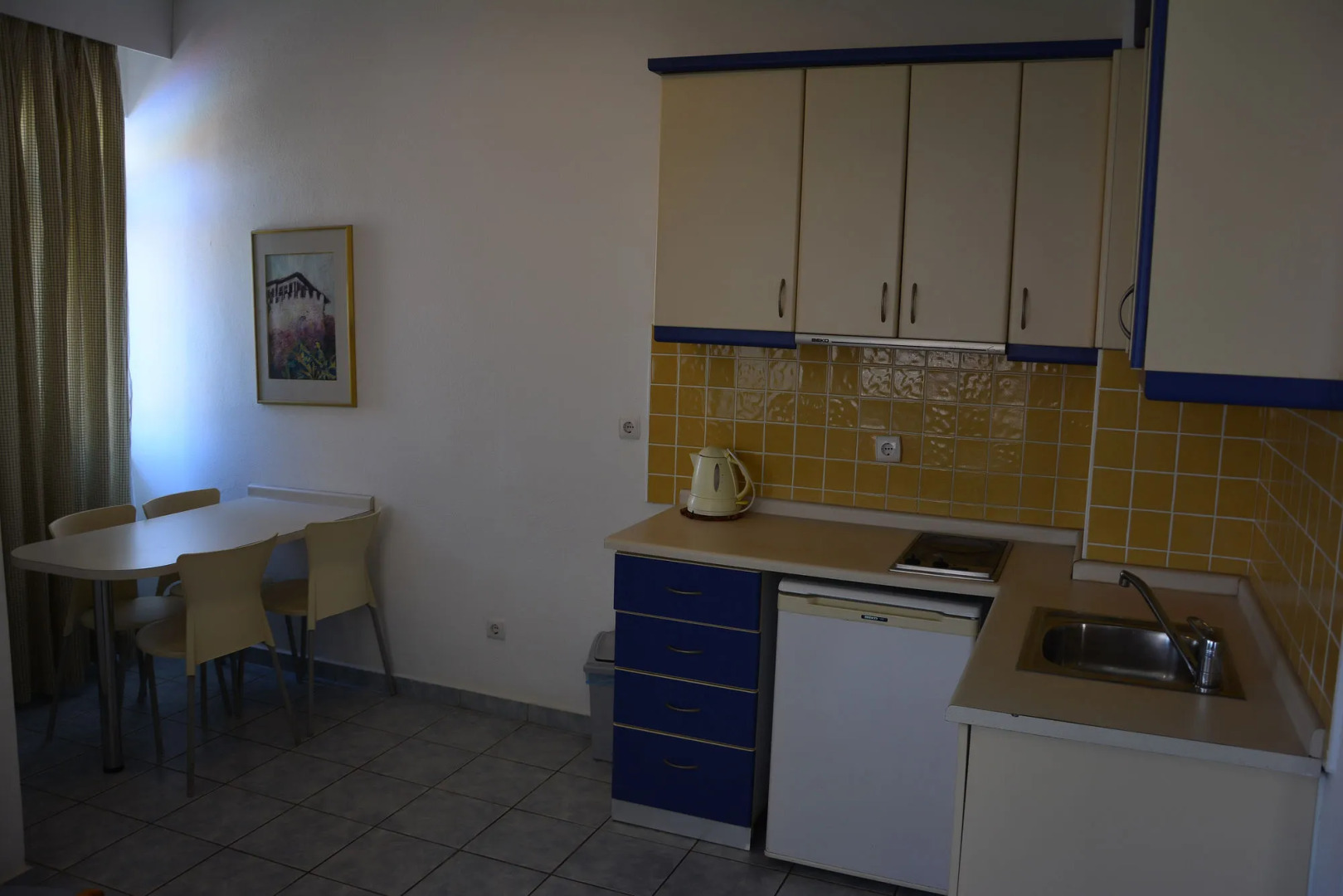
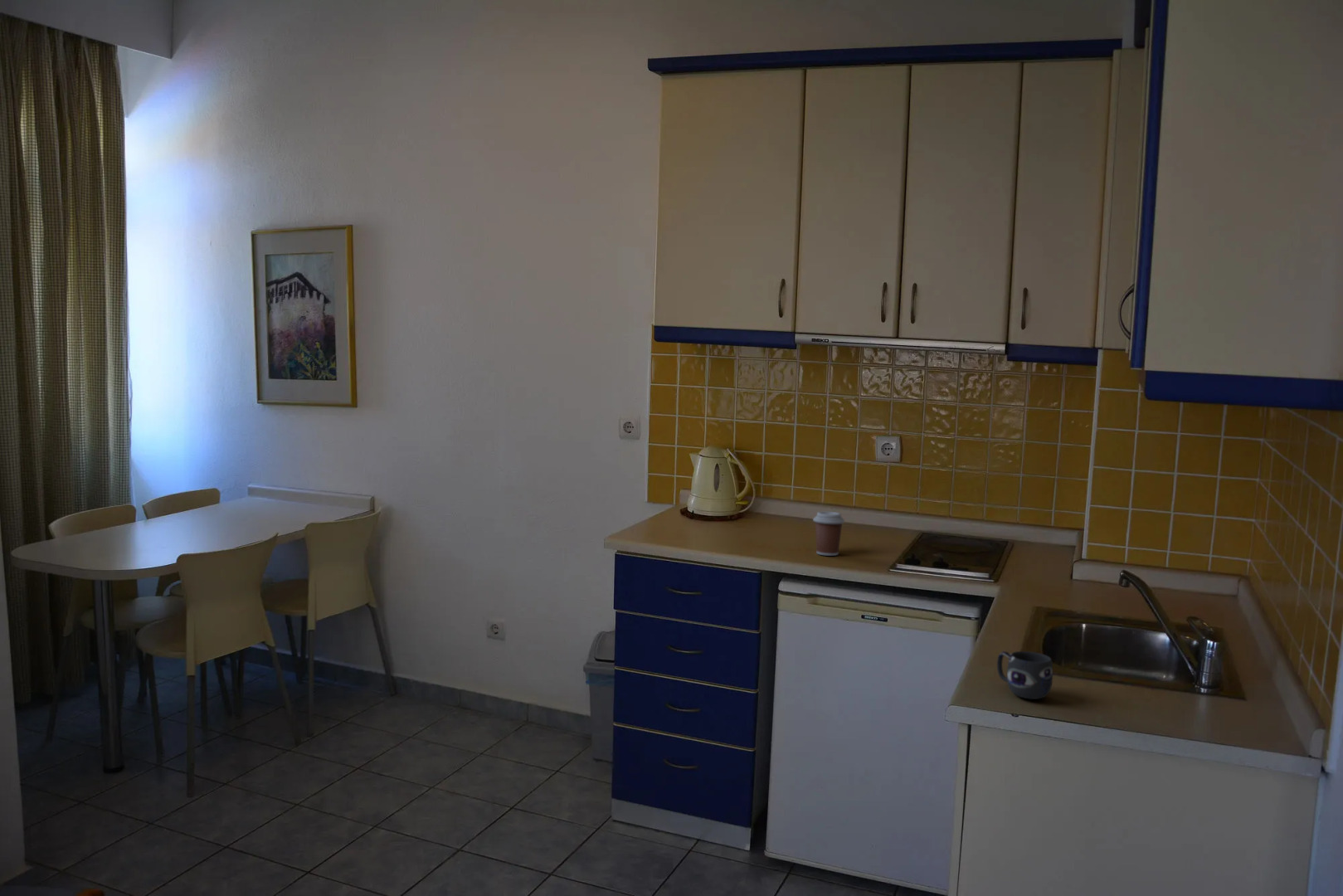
+ mug [996,650,1053,700]
+ coffee cup [812,511,845,557]
